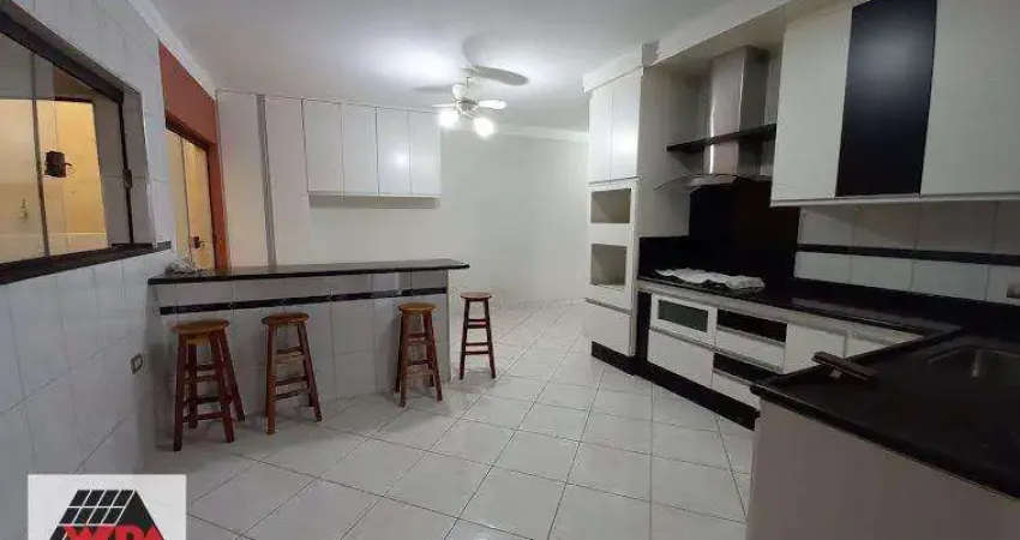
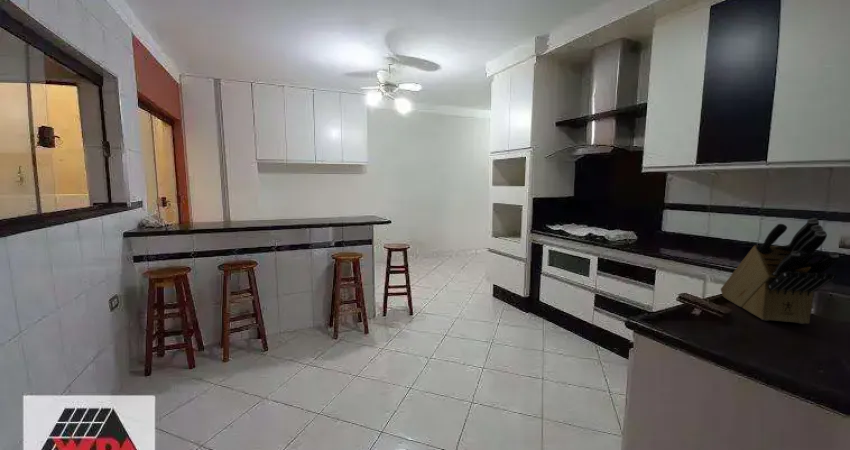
+ knife block [720,217,840,325]
